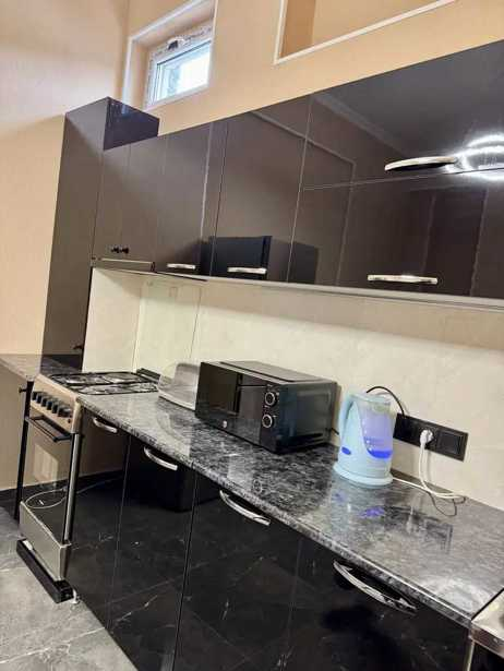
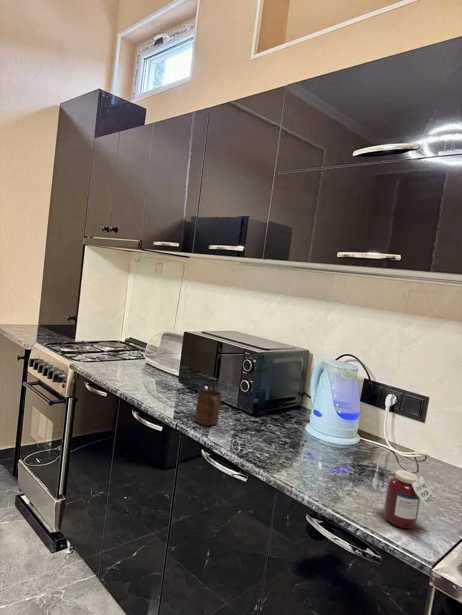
+ jar [382,469,440,529]
+ cup [194,388,222,426]
